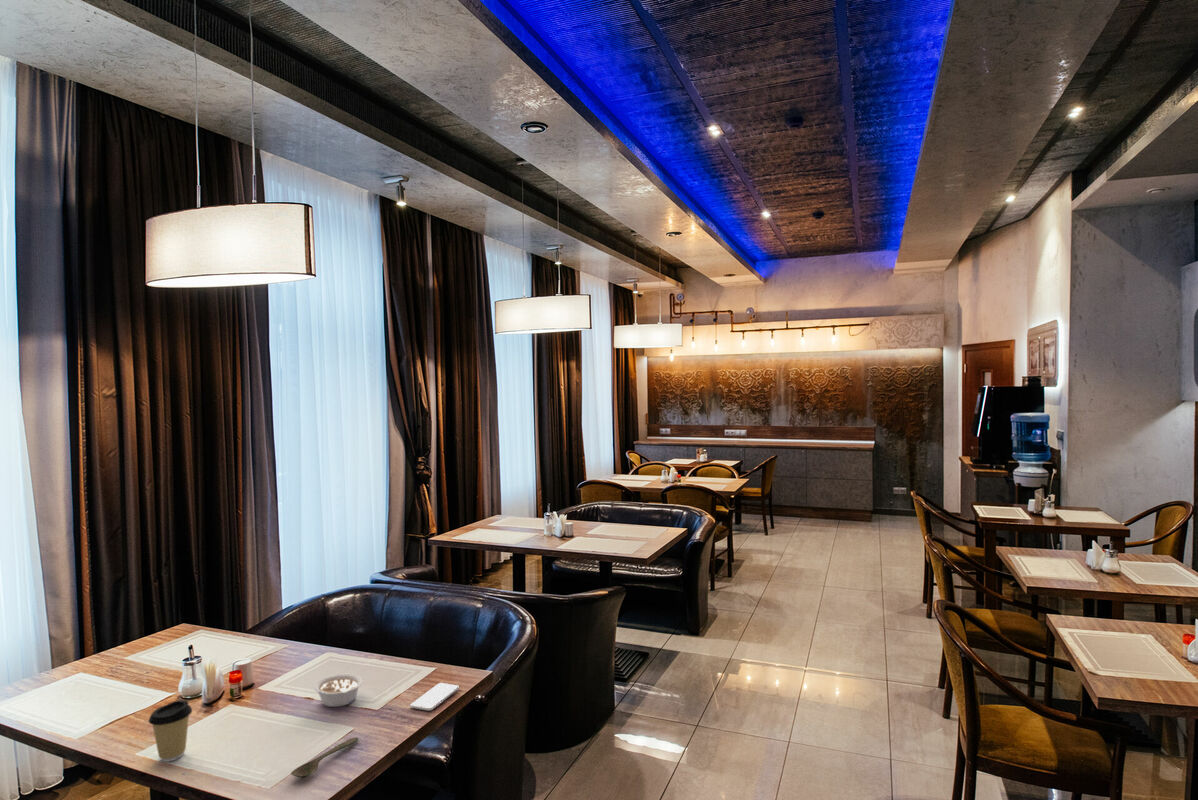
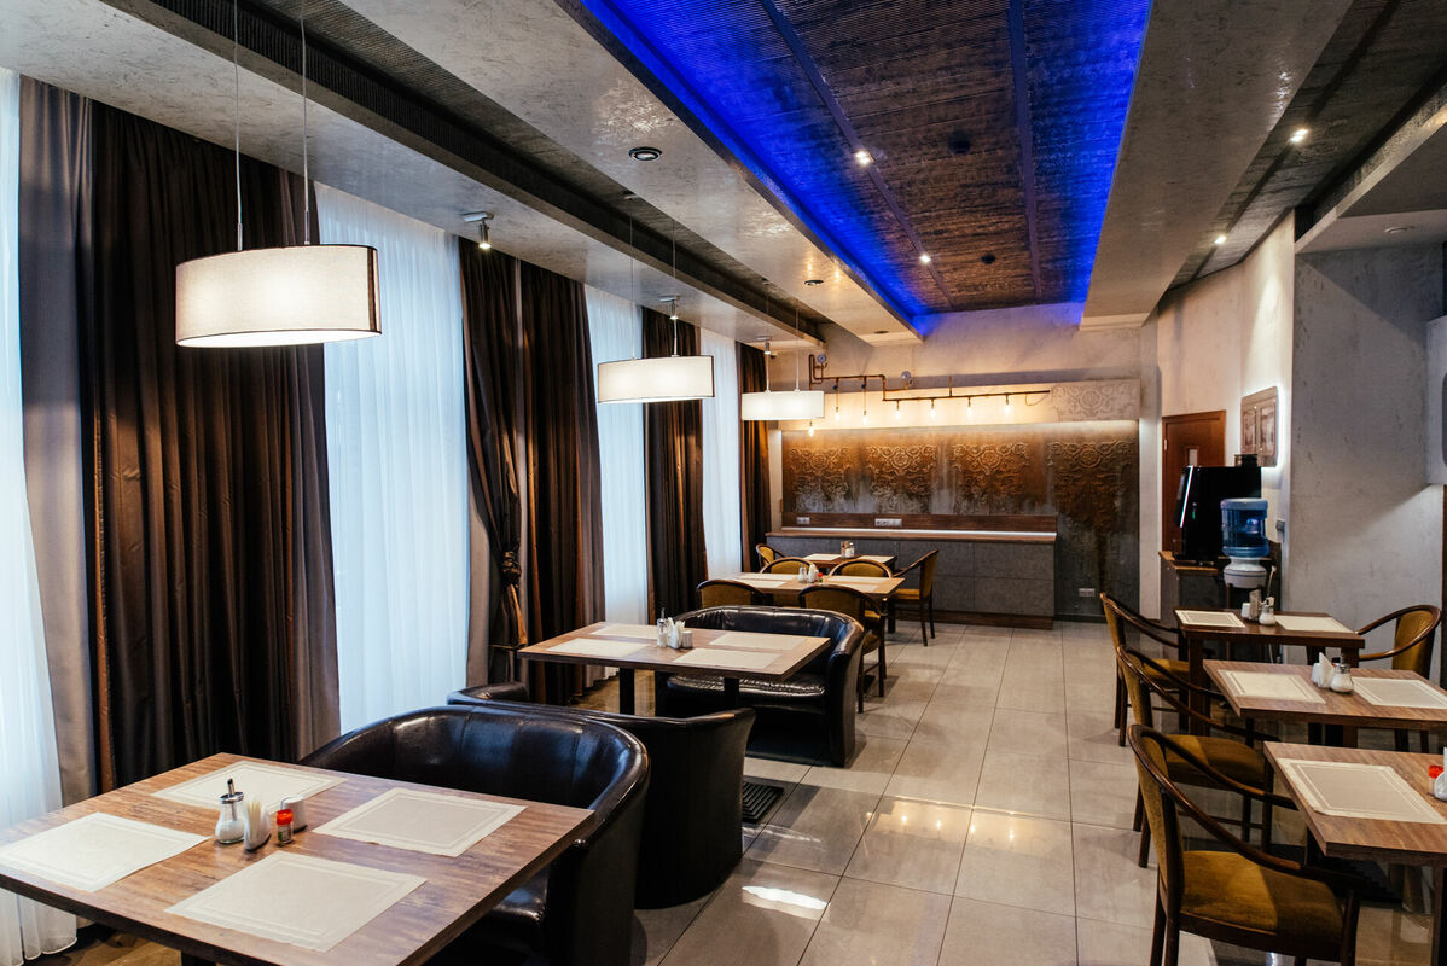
- coffee cup [147,699,193,763]
- smartphone [409,682,460,712]
- spoon [290,737,359,778]
- legume [313,673,364,708]
